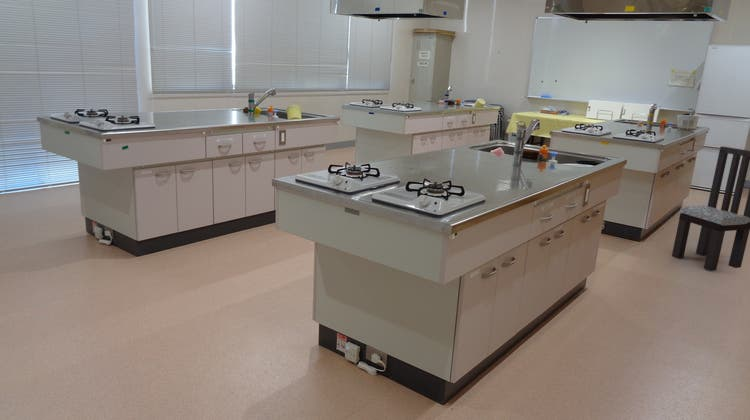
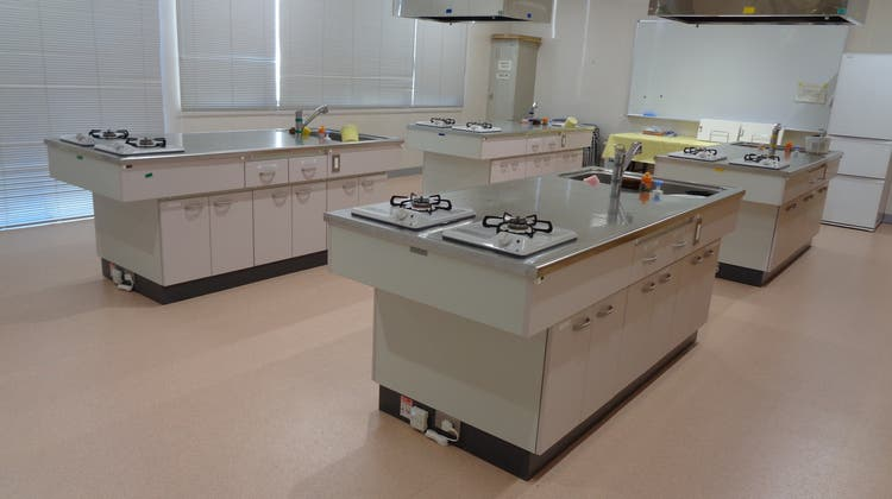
- dining chair [671,145,750,272]
